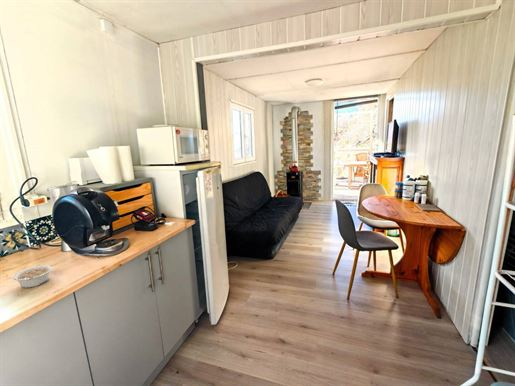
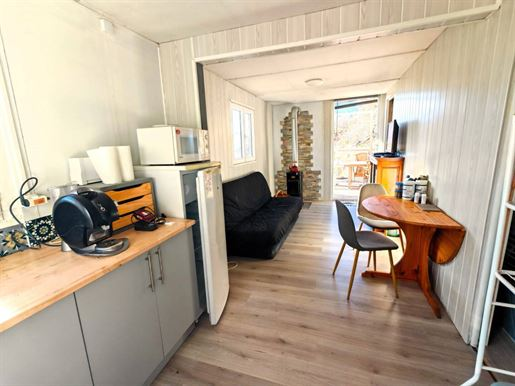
- legume [12,265,53,289]
